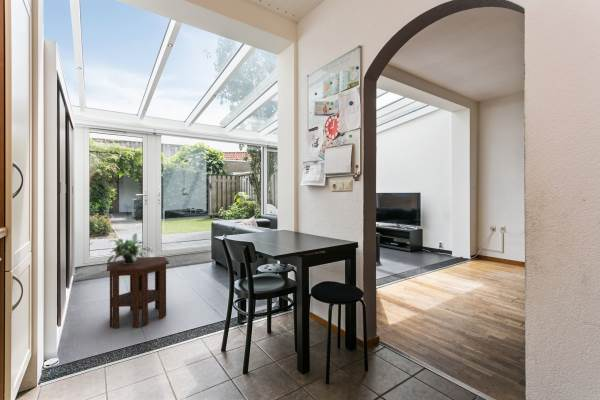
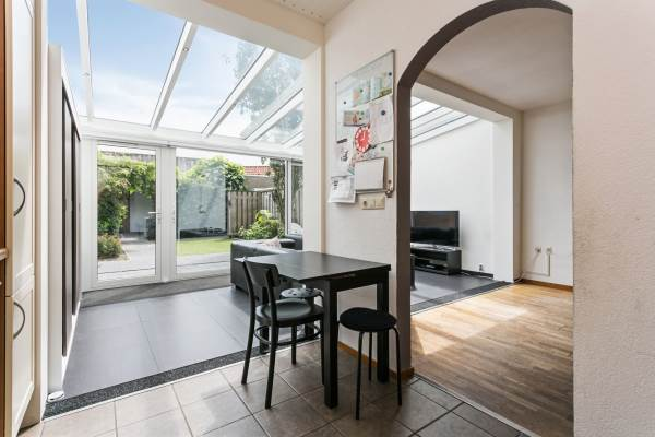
- potted plant [106,233,154,266]
- side table [106,256,170,329]
